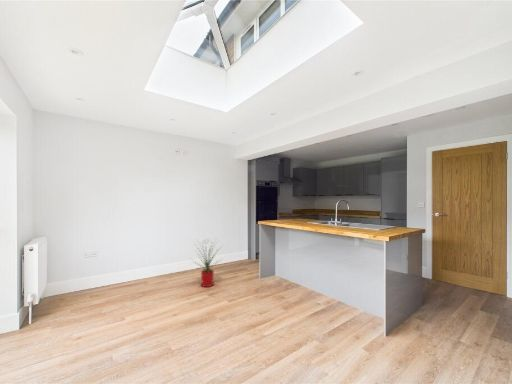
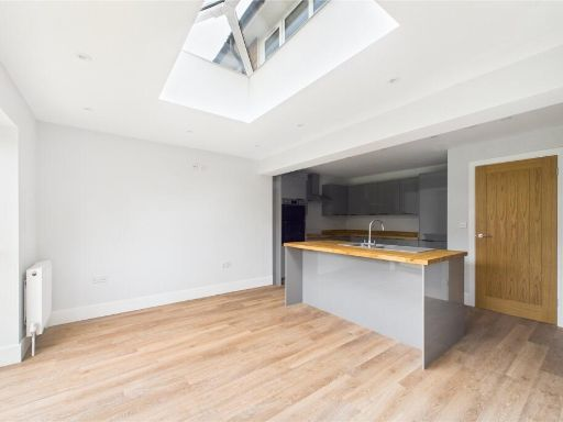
- house plant [190,237,225,288]
